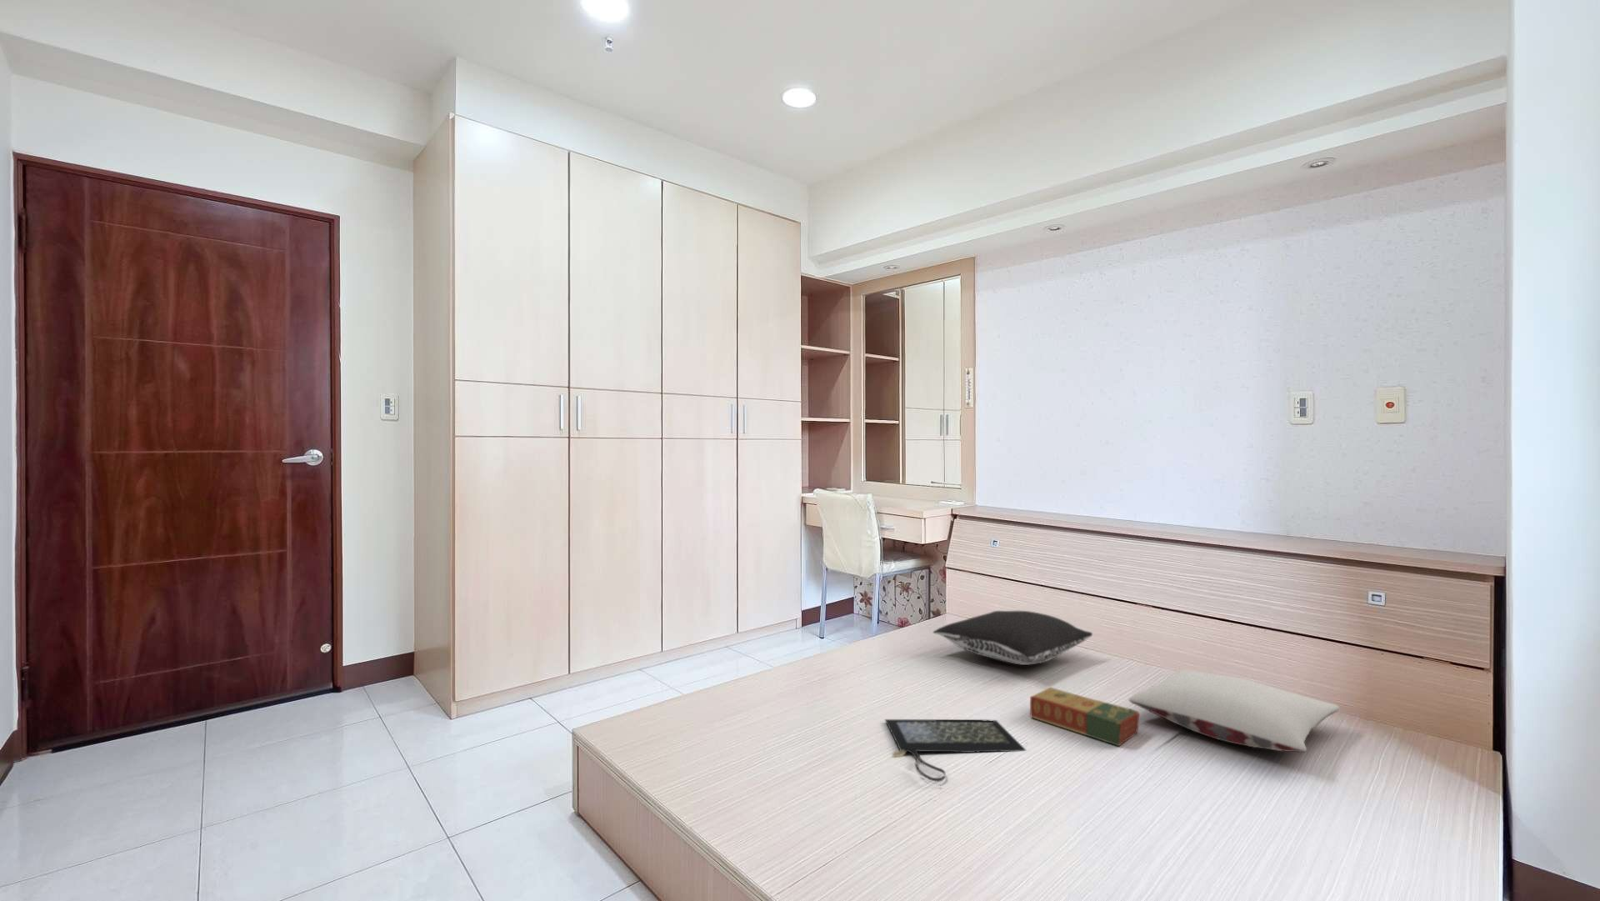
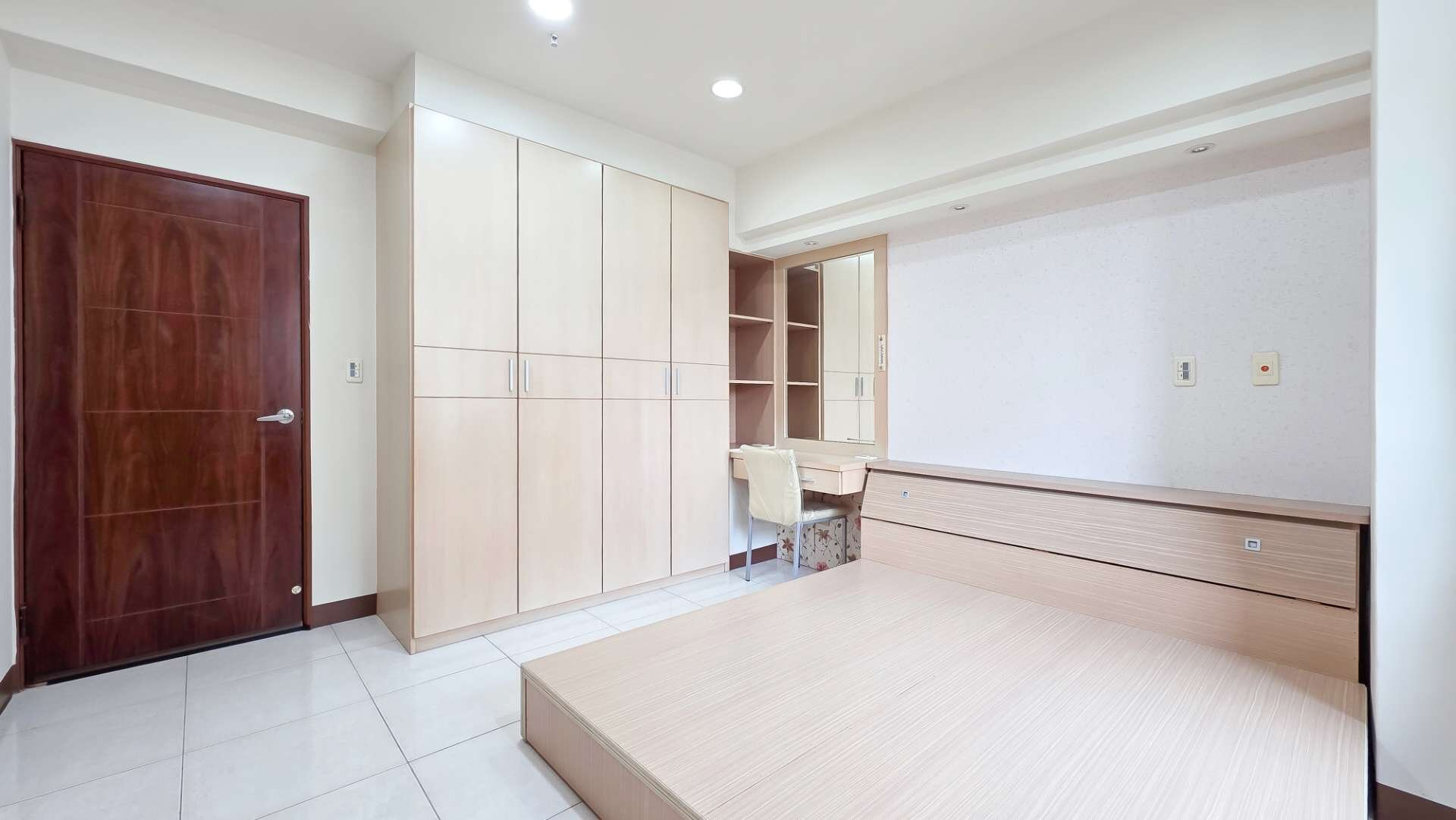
- pillow [1127,668,1340,754]
- book [1030,687,1140,747]
- clutch bag [885,719,1026,782]
- pillow [933,610,1093,666]
